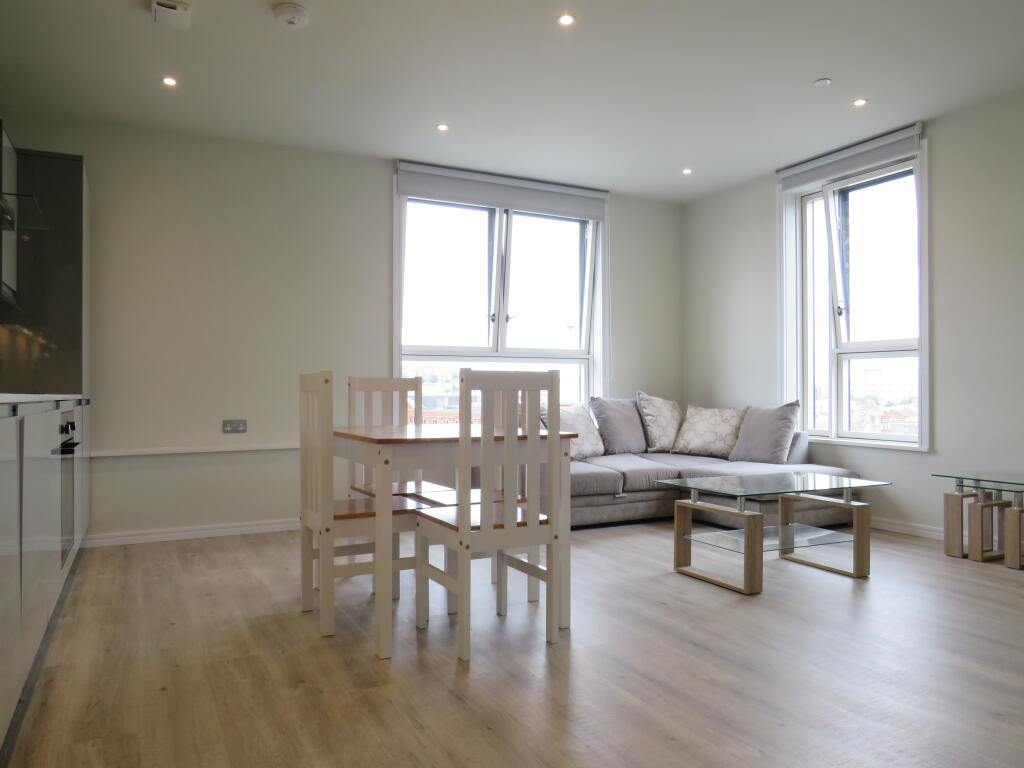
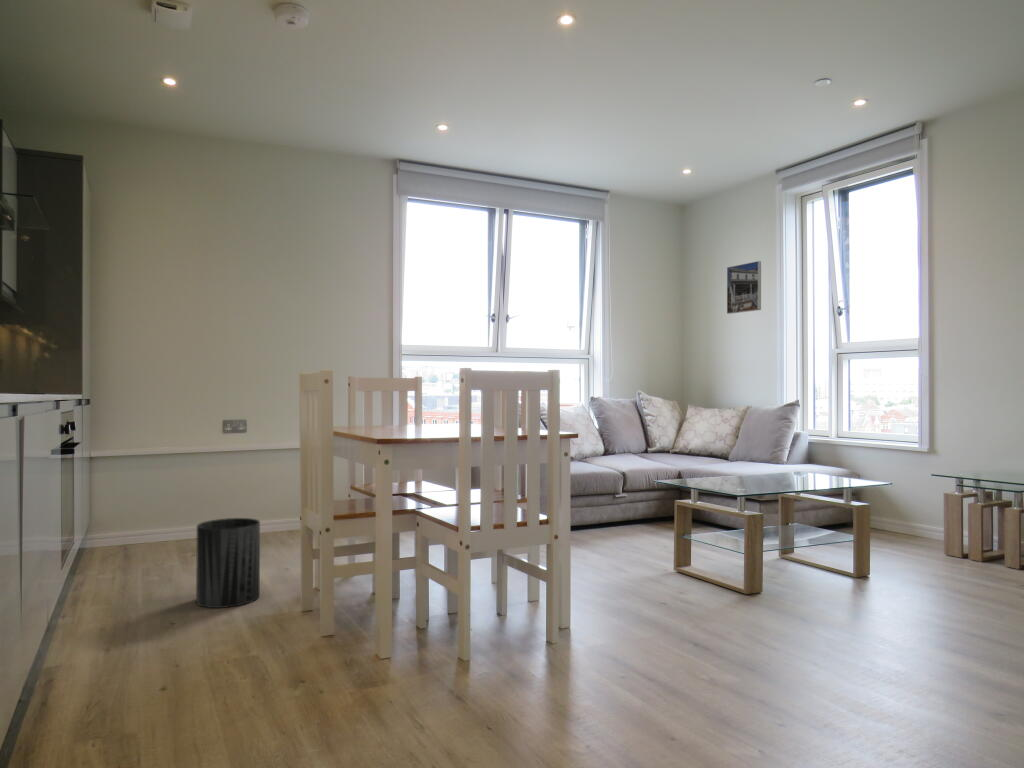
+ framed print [726,260,762,315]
+ trash can [195,517,261,609]
